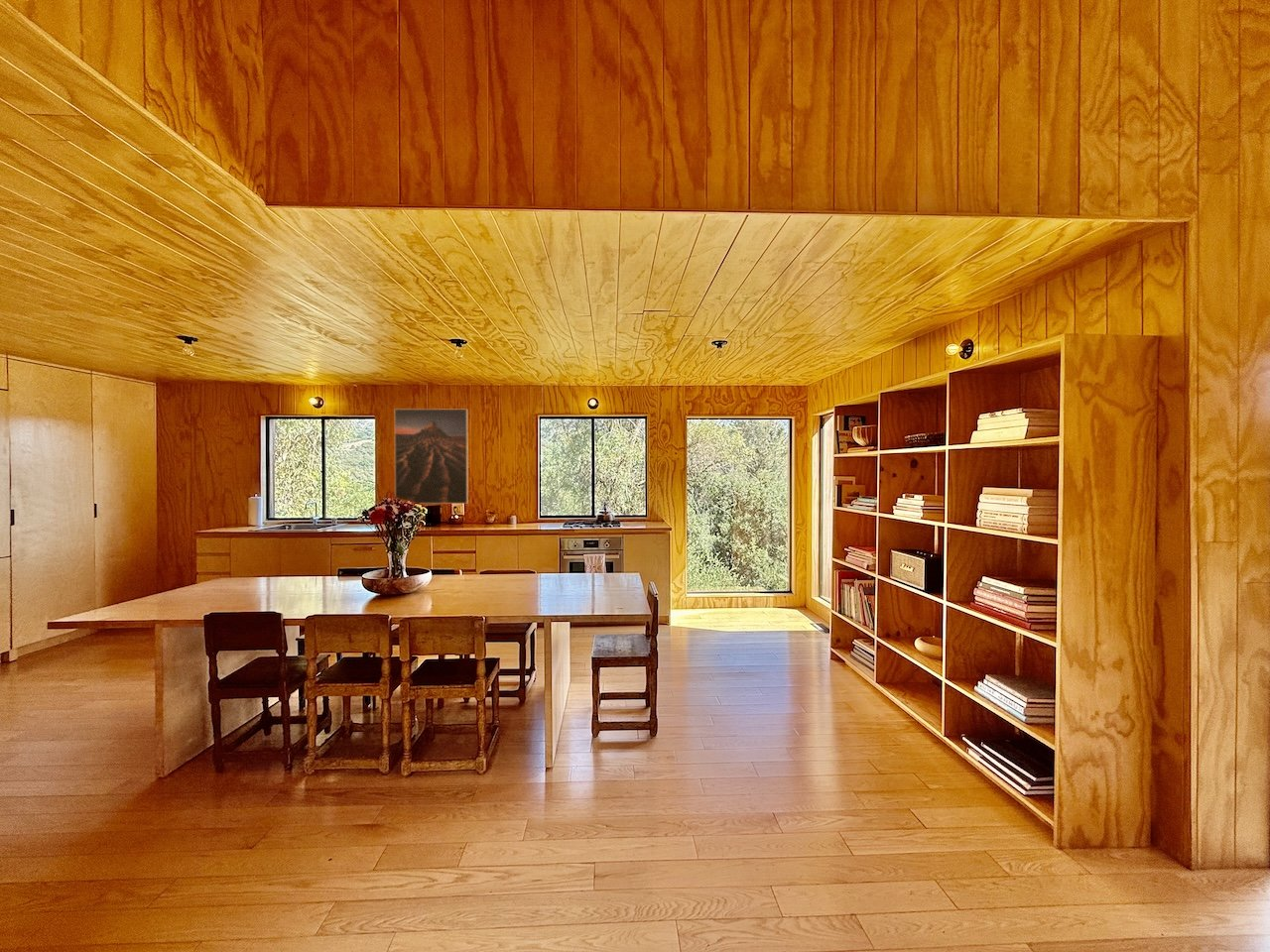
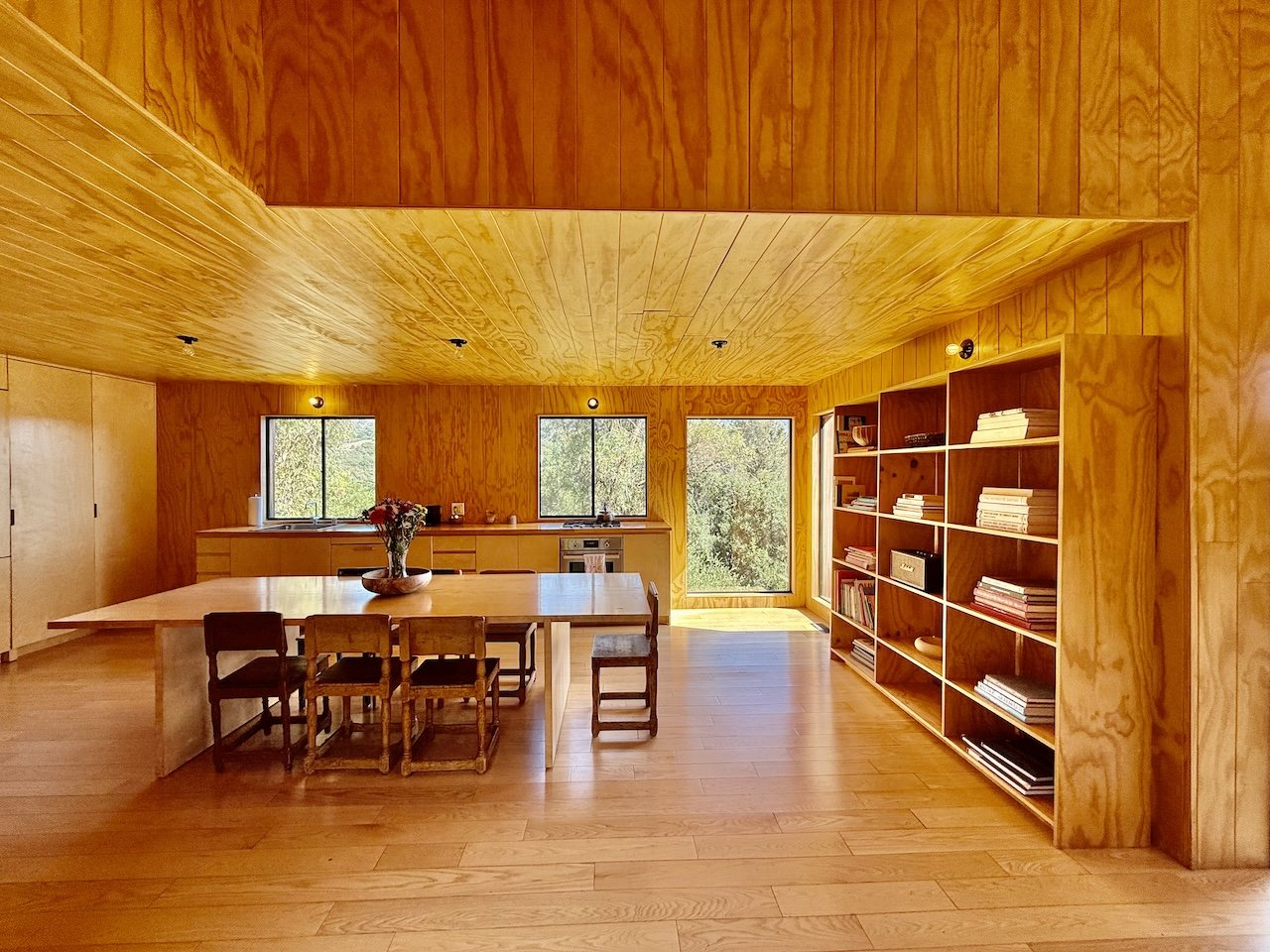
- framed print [394,408,469,505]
